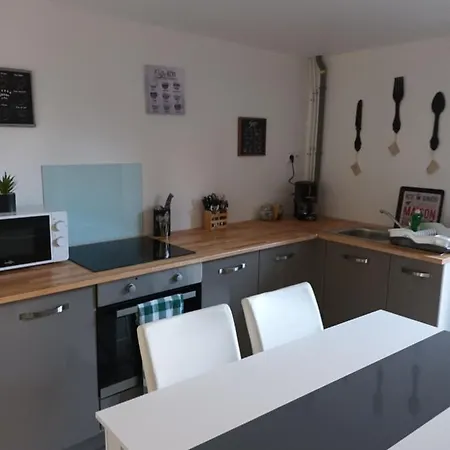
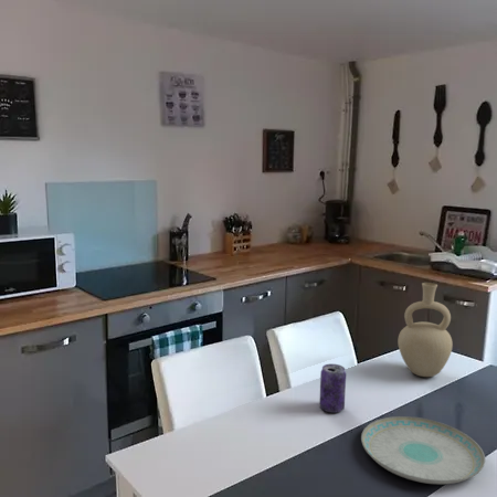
+ vase [396,282,454,378]
+ plate [360,415,486,485]
+ beverage can [318,362,347,414]
